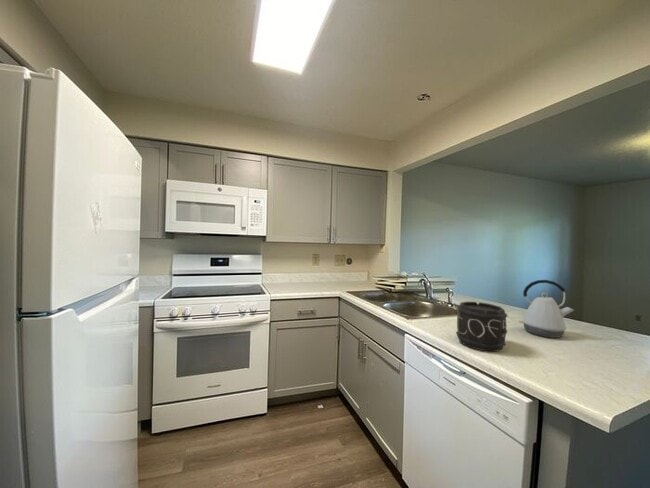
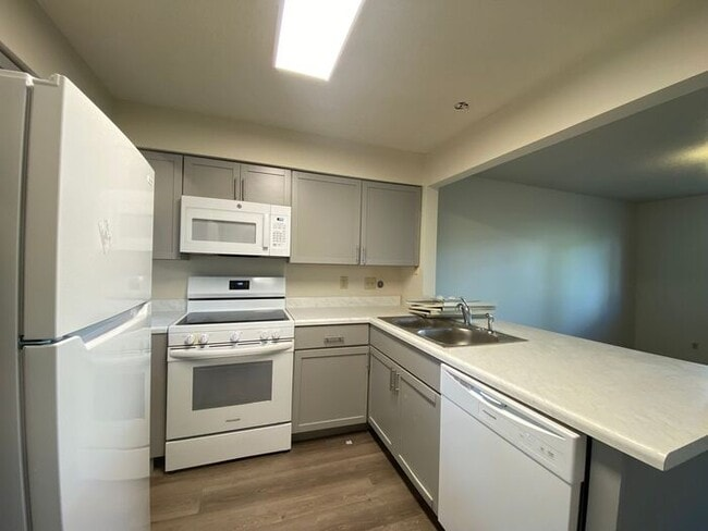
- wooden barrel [455,301,508,353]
- kettle [518,279,575,339]
